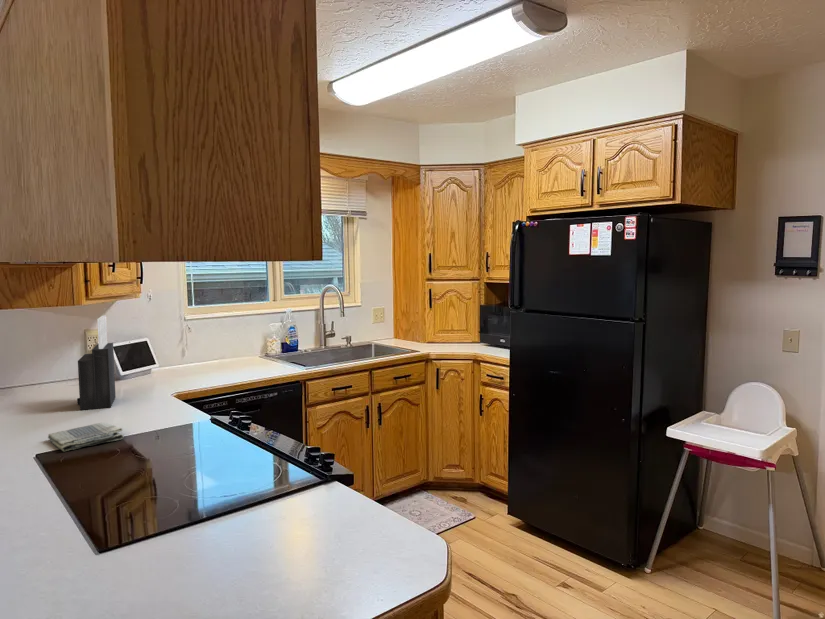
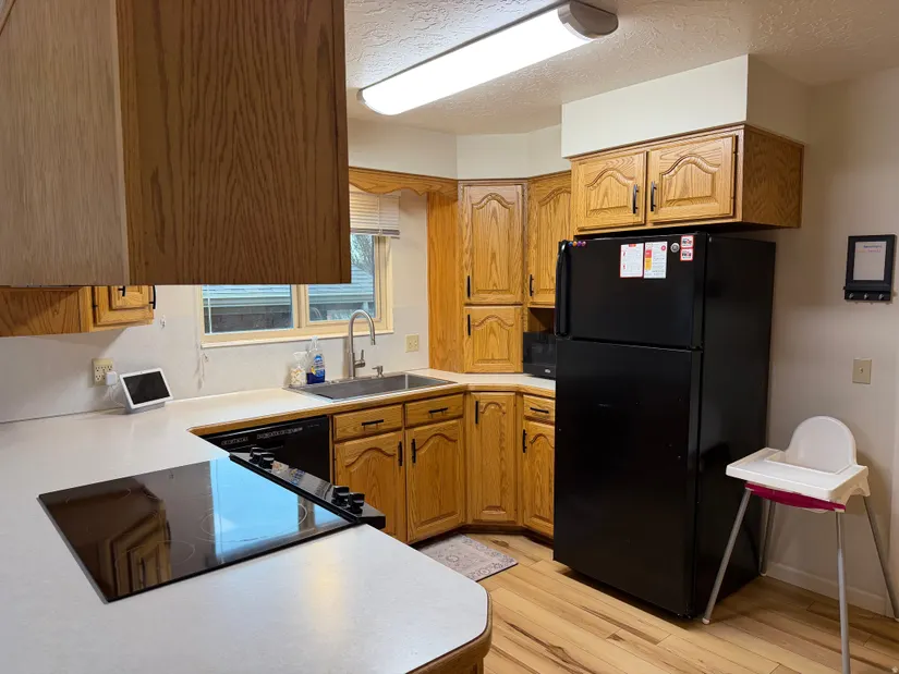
- dish towel [47,421,124,452]
- knife block [76,315,117,411]
